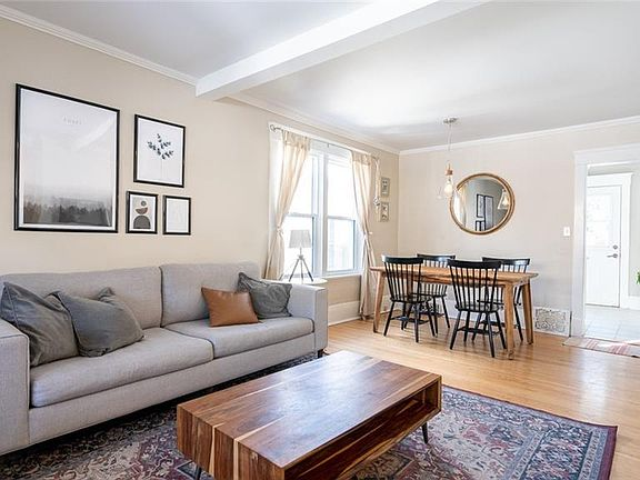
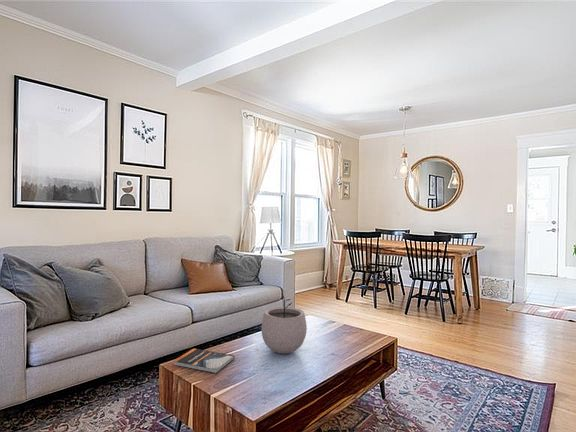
+ book [172,348,235,374]
+ plant pot [261,295,308,355]
